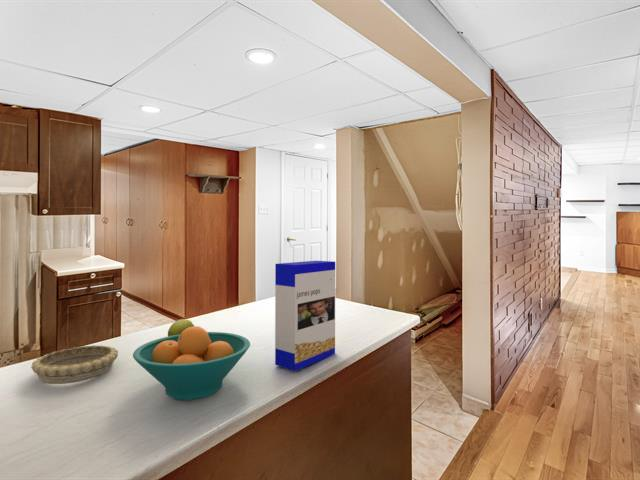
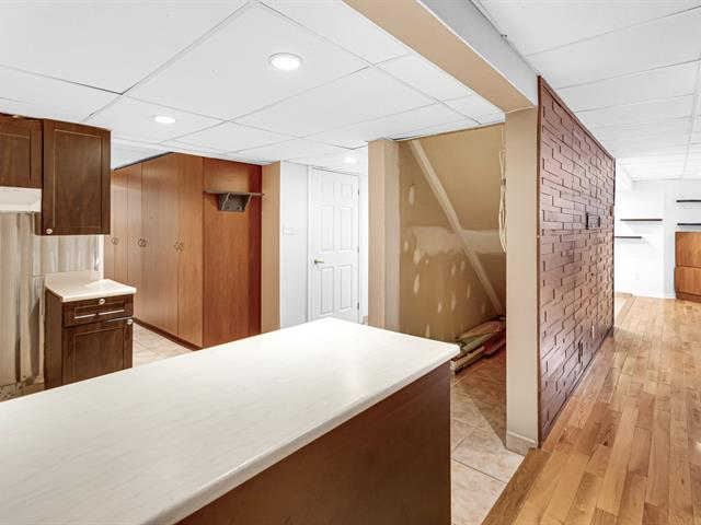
- cereal box [274,260,336,372]
- decorative bowl [30,344,119,385]
- apple [167,318,195,337]
- fruit bowl [132,325,251,401]
